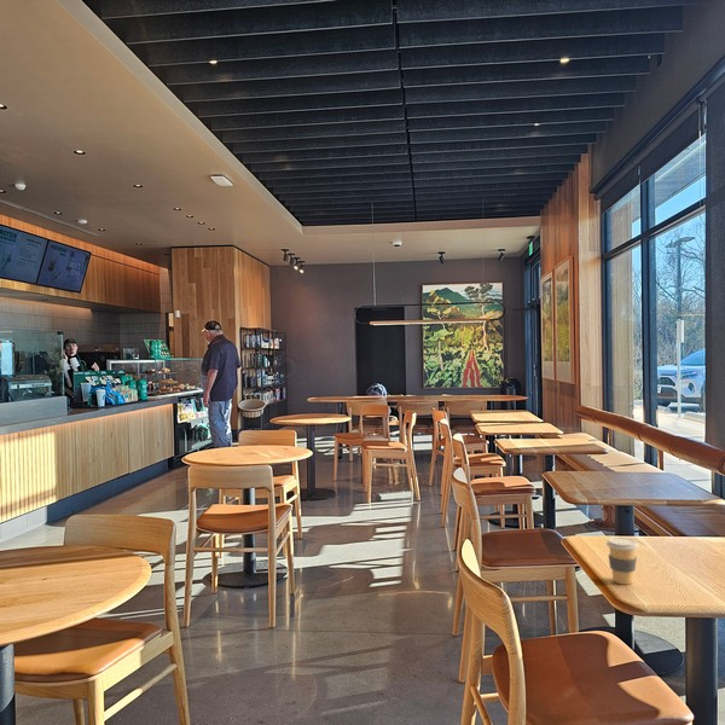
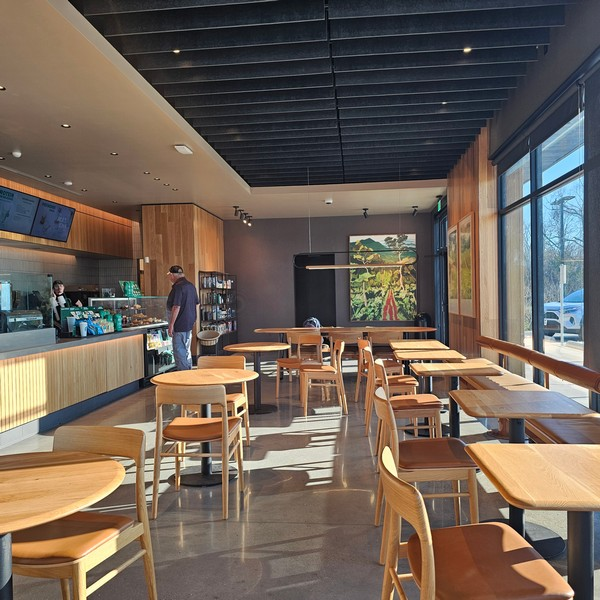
- coffee cup [605,536,640,586]
